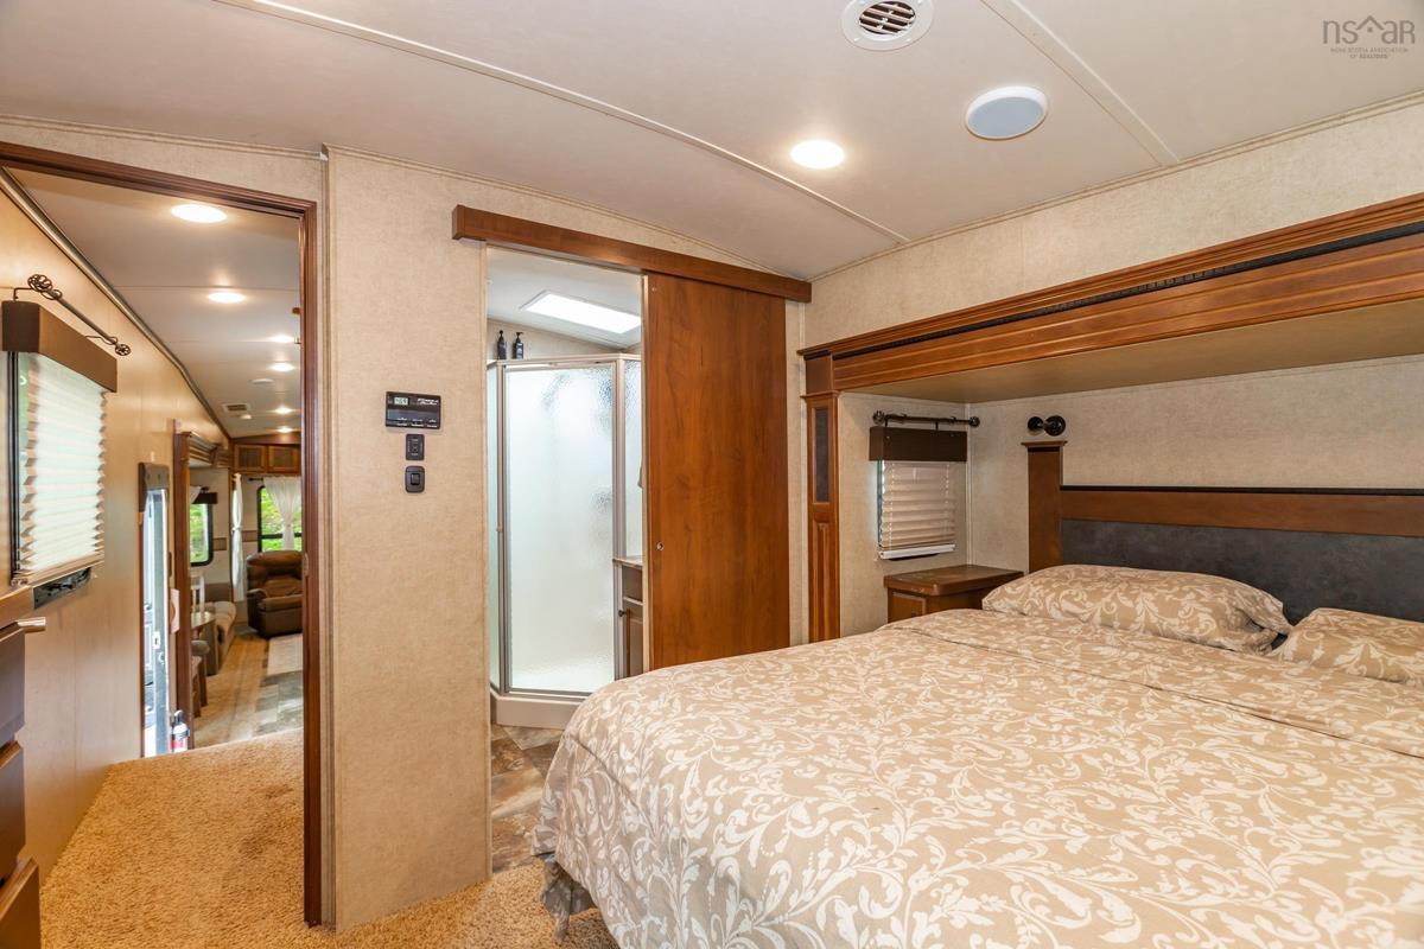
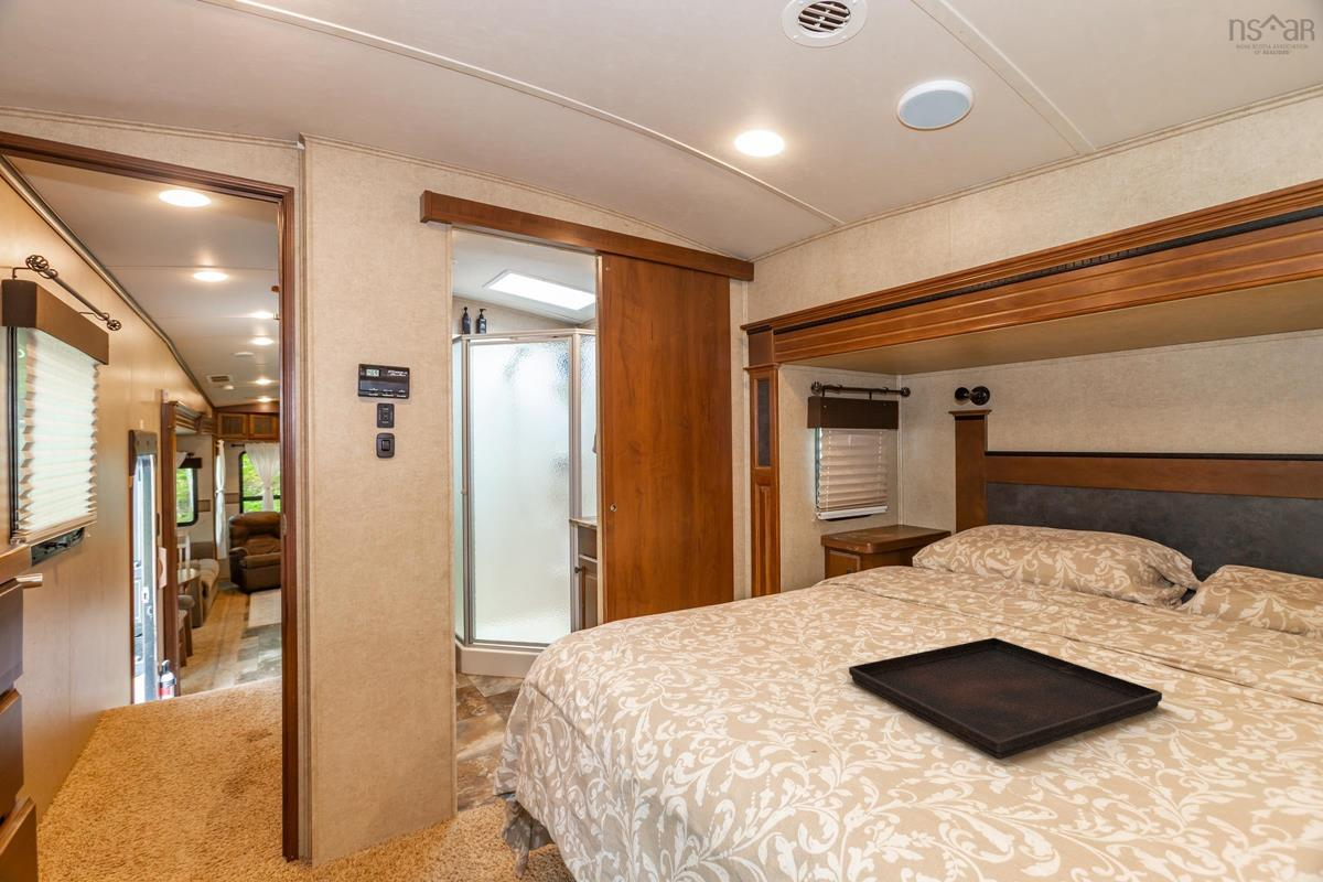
+ serving tray [848,636,1163,760]
